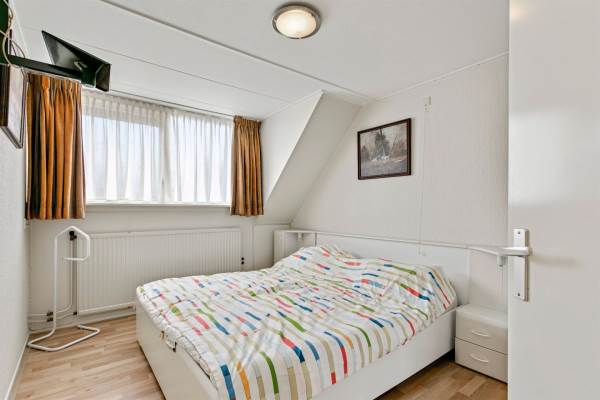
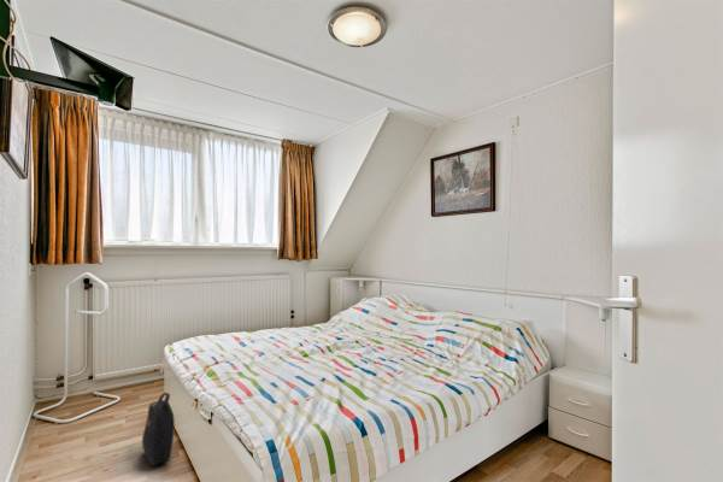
+ backpack [141,392,176,468]
